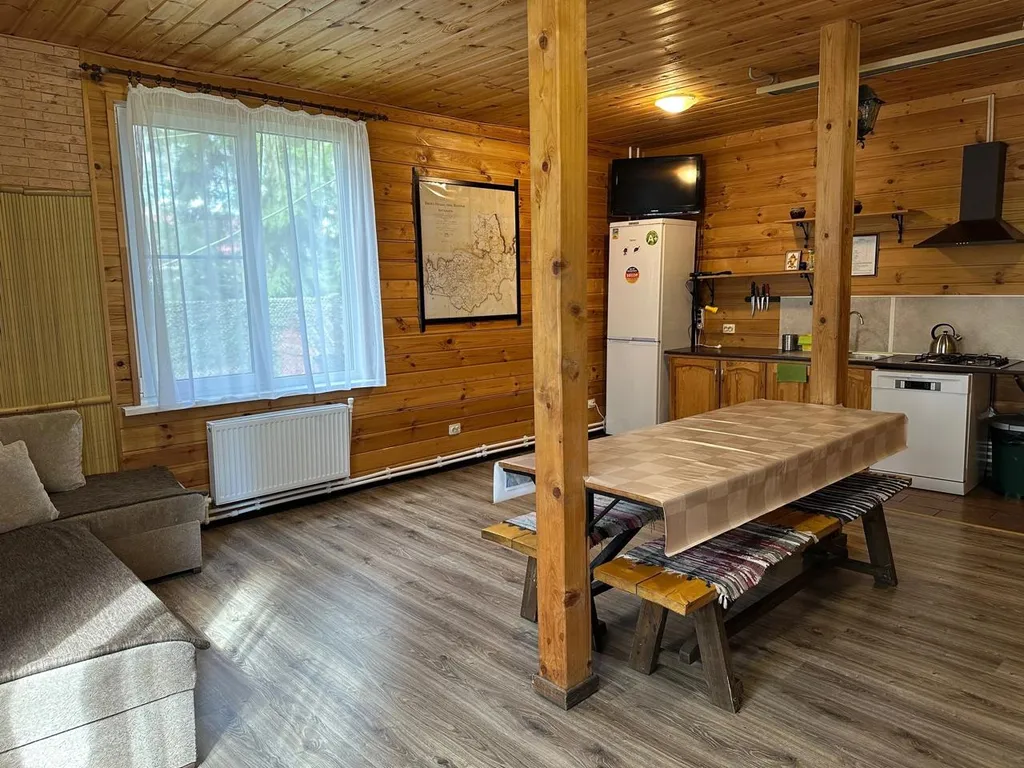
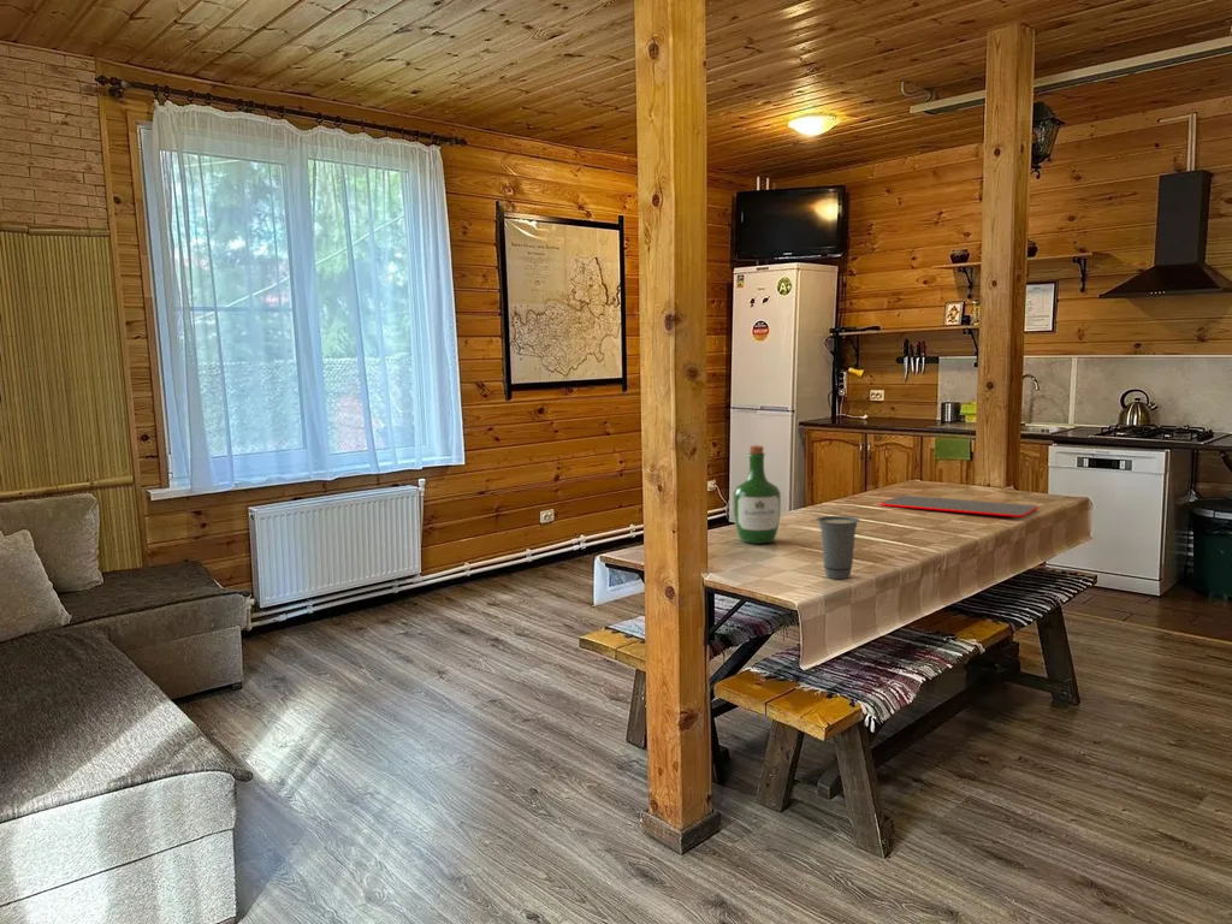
+ wine bottle [733,444,782,545]
+ cup [816,515,861,580]
+ cutting board [878,494,1040,519]
